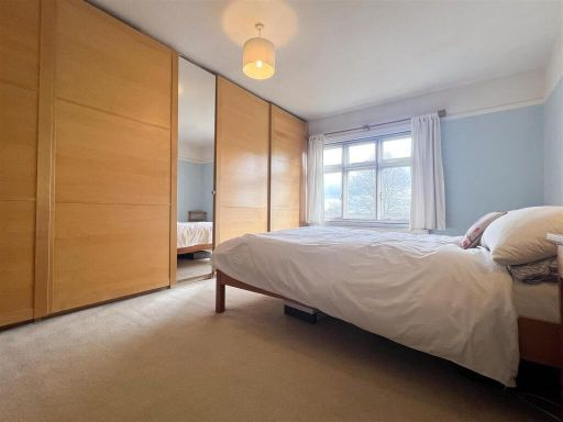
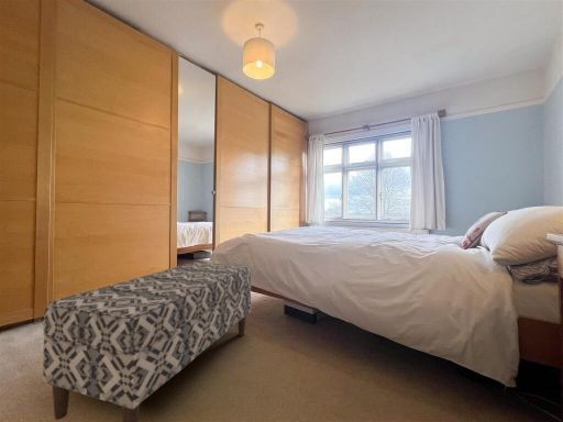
+ bench [42,262,252,422]
